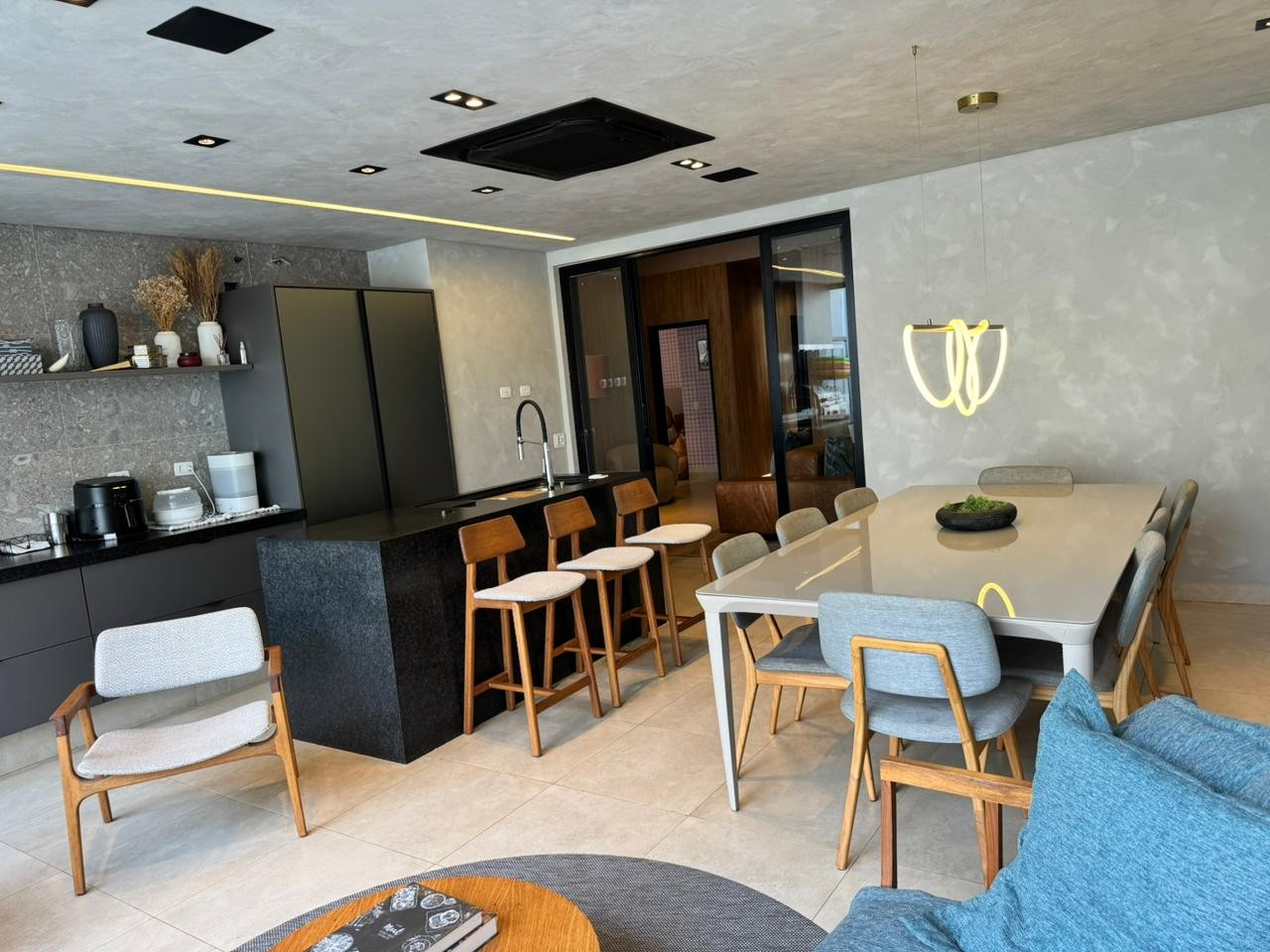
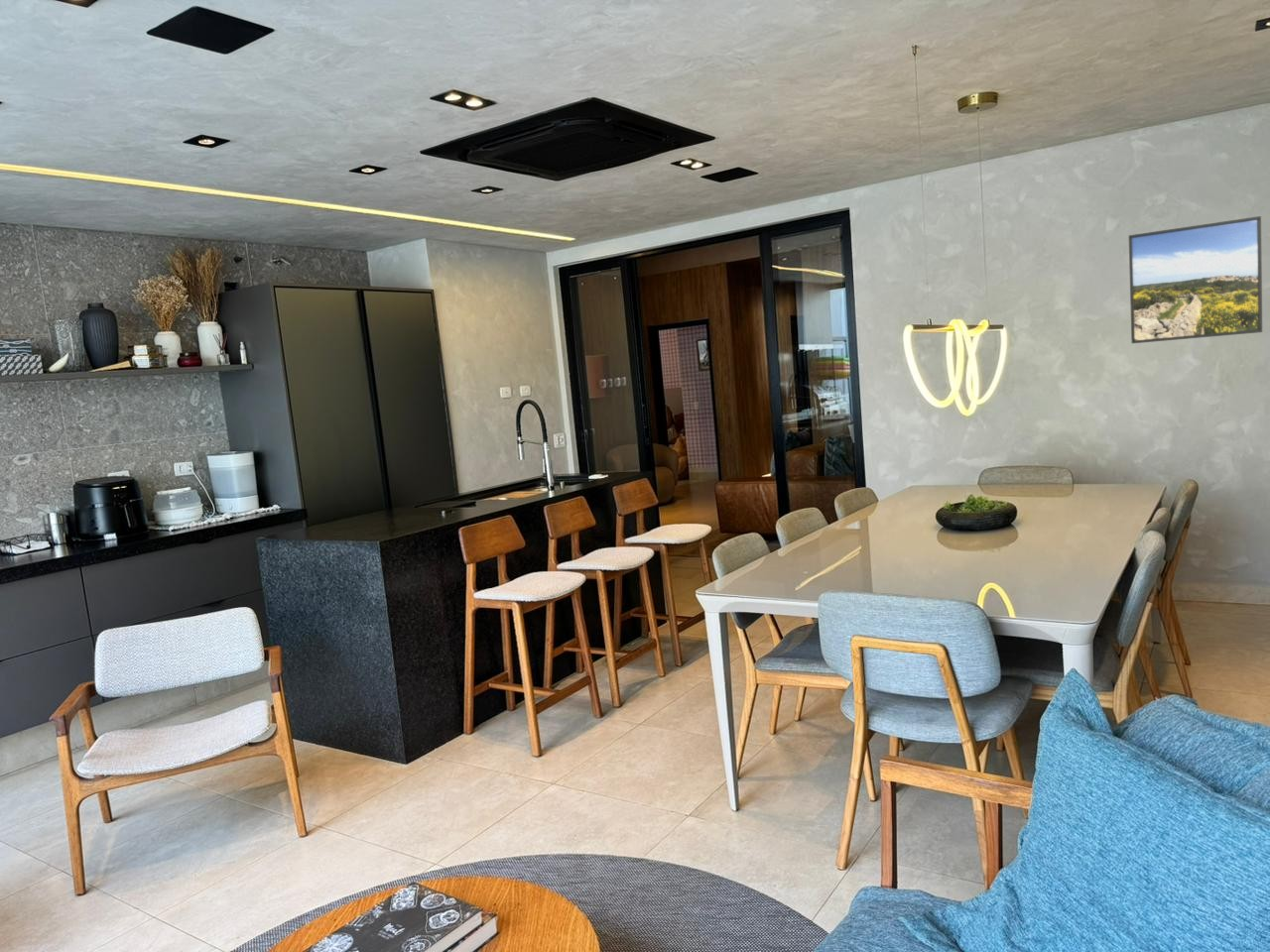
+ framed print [1128,215,1263,344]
